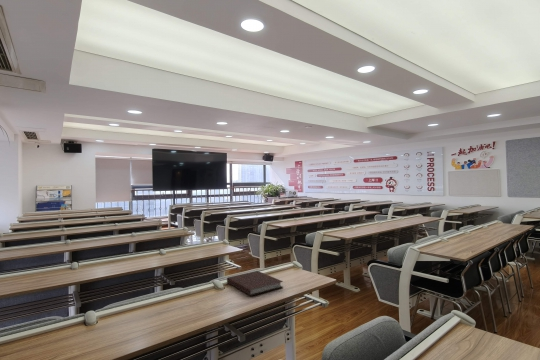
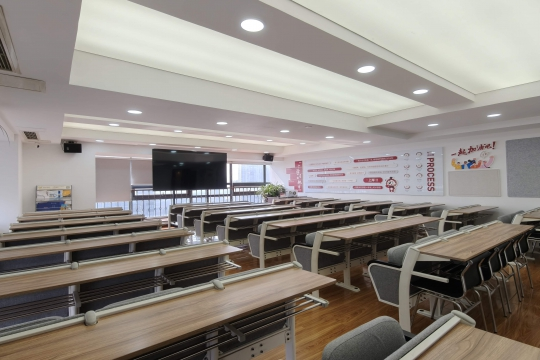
- notebook [226,270,284,297]
